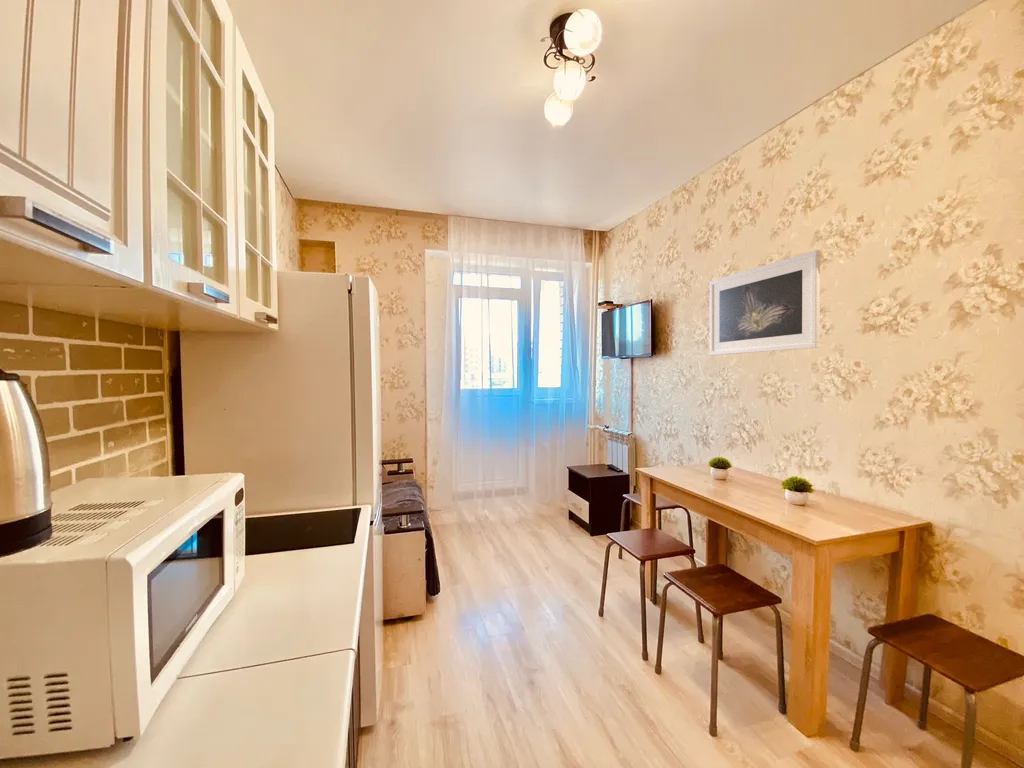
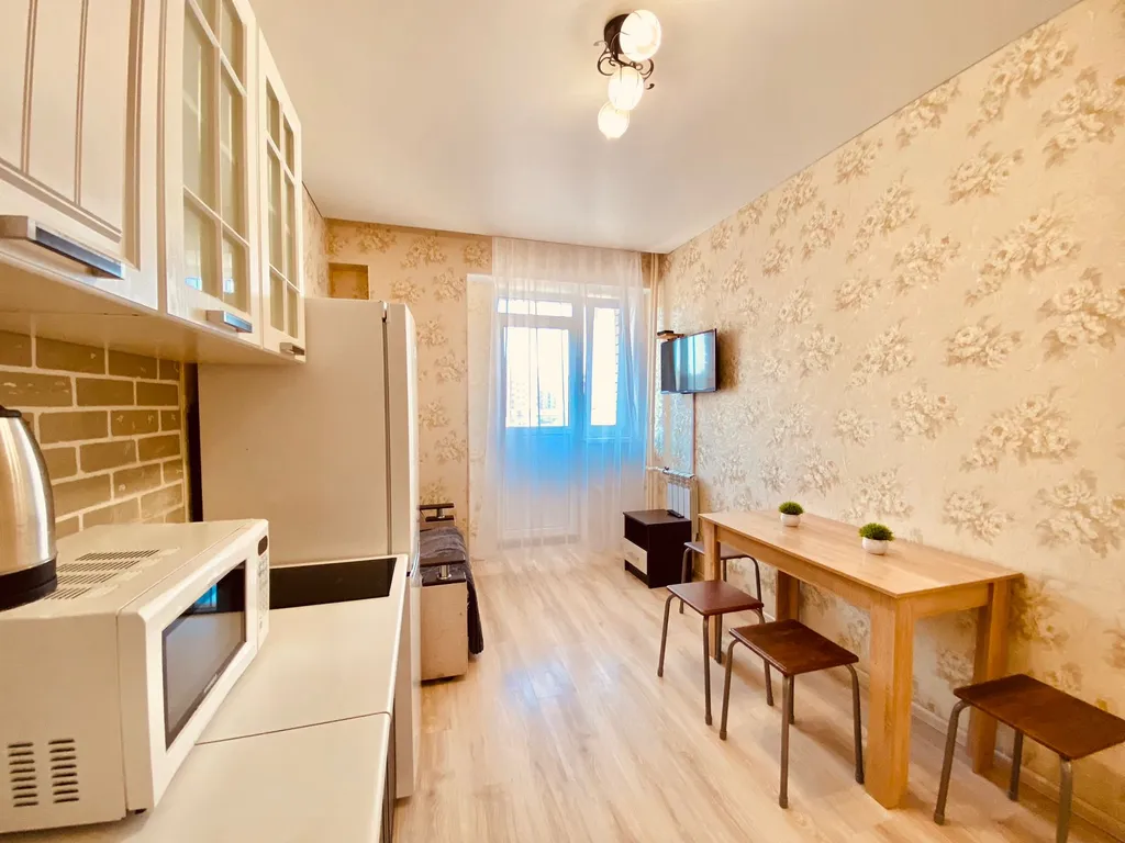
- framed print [709,249,821,356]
